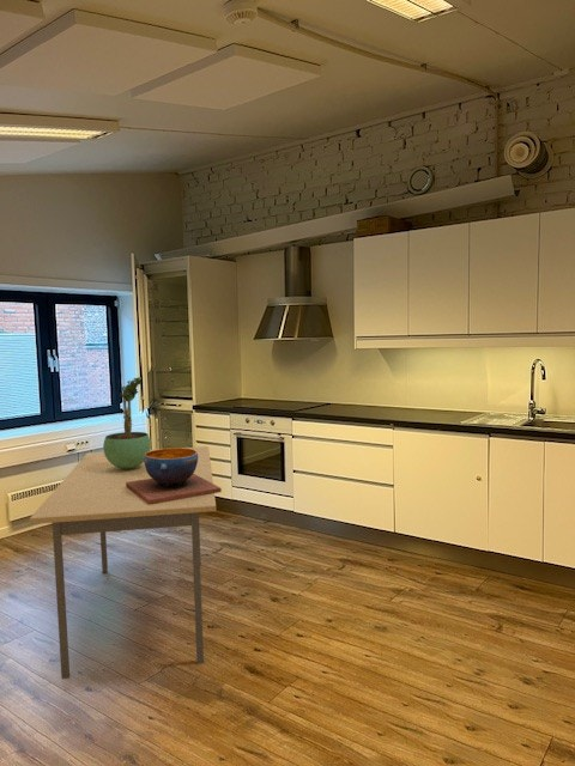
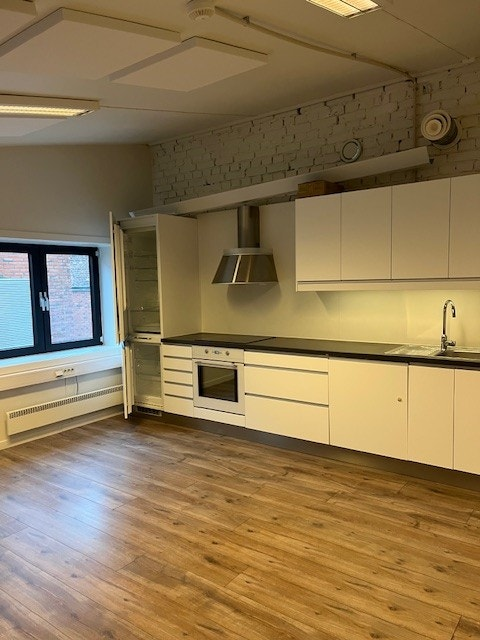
- potted plant [102,376,152,469]
- decorative bowl [126,446,223,505]
- dining table [29,445,217,680]
